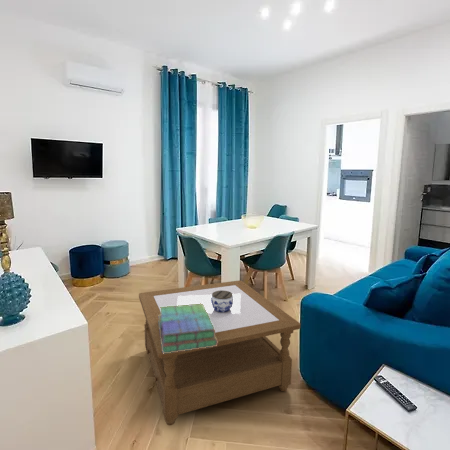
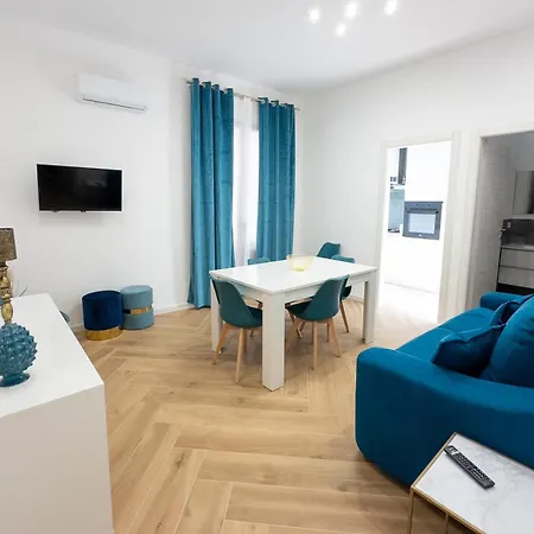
- stack of books [158,303,218,354]
- jar [211,290,234,312]
- coffee table [138,279,301,426]
